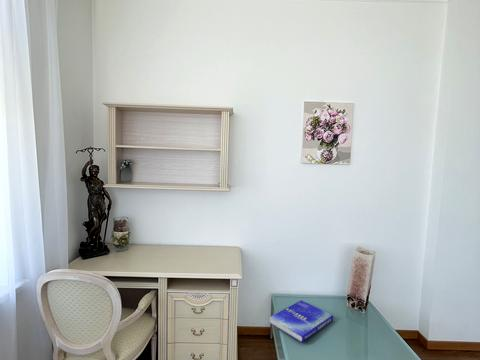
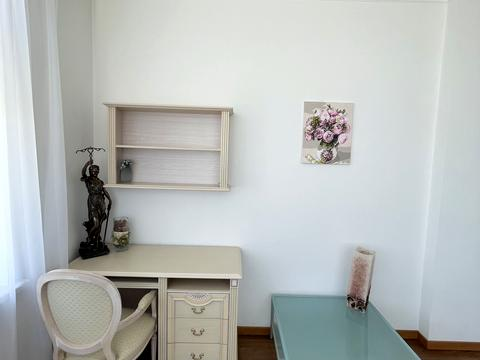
- book [268,299,334,343]
